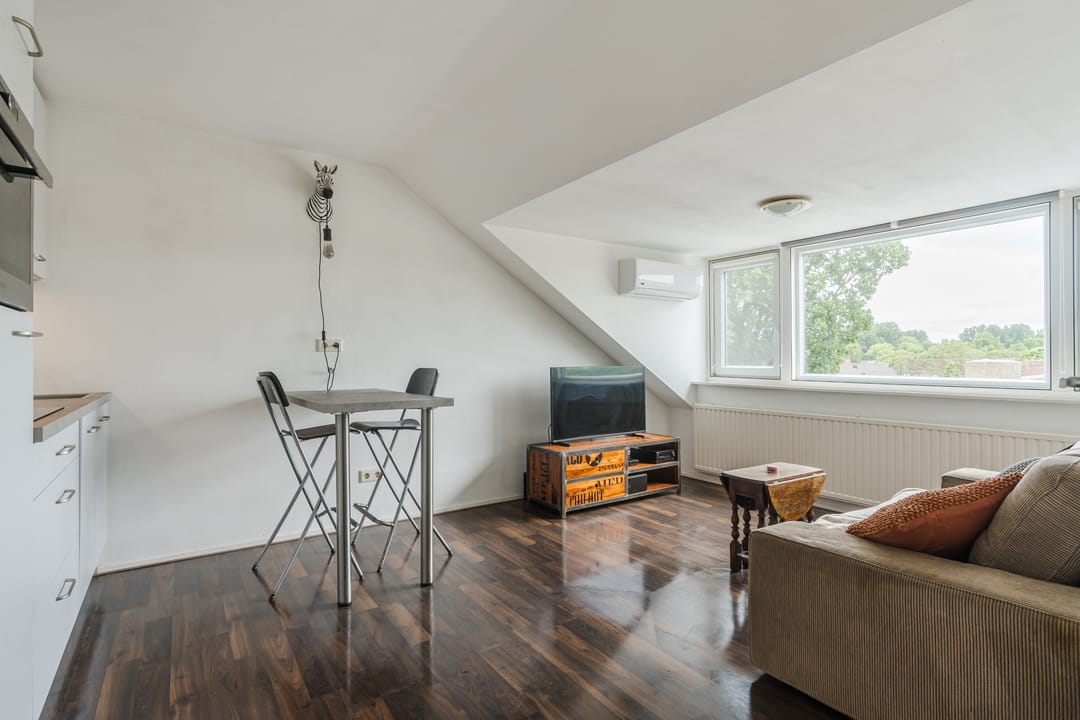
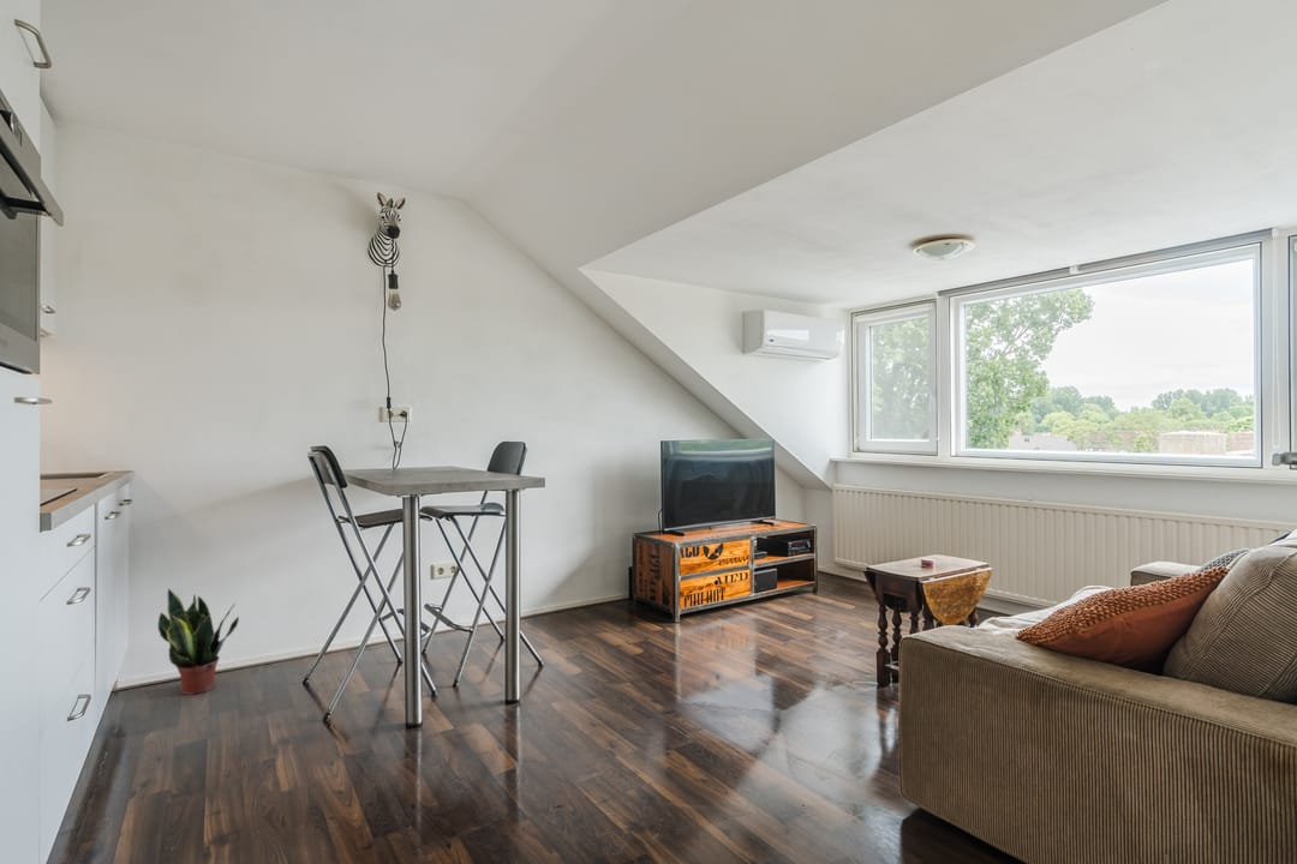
+ potted plant [156,587,240,696]
